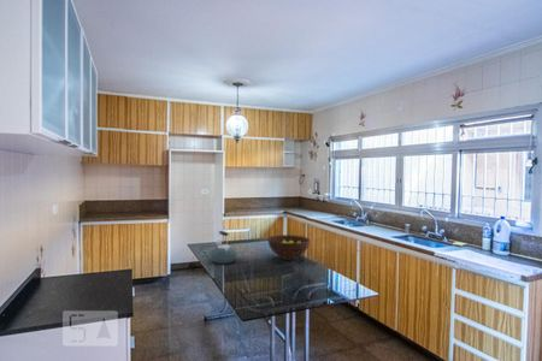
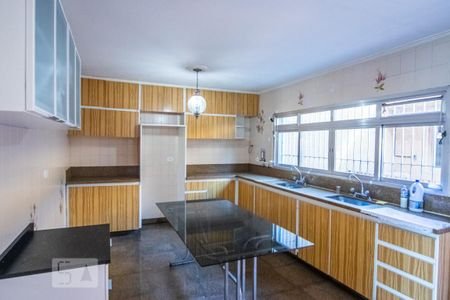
- fruit bowl [266,233,311,261]
- kettle [210,230,237,265]
